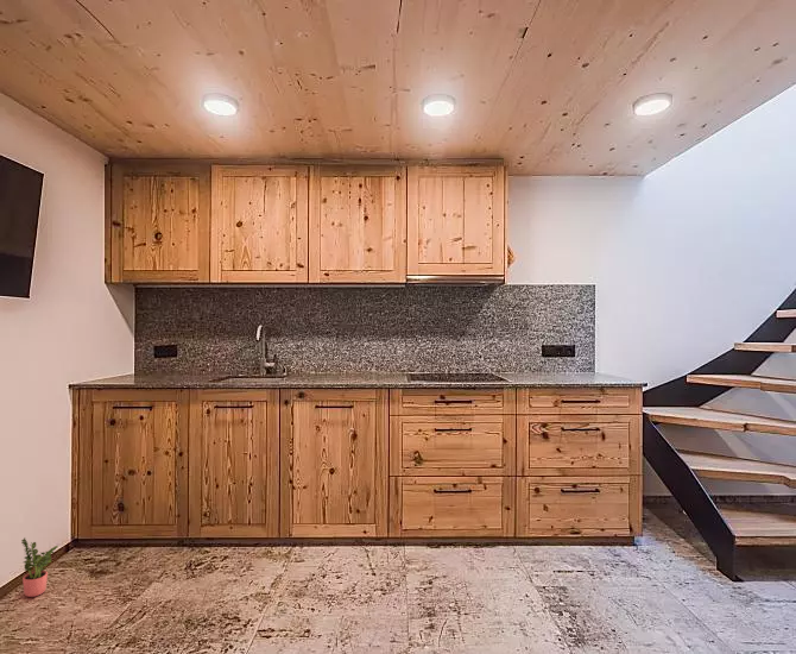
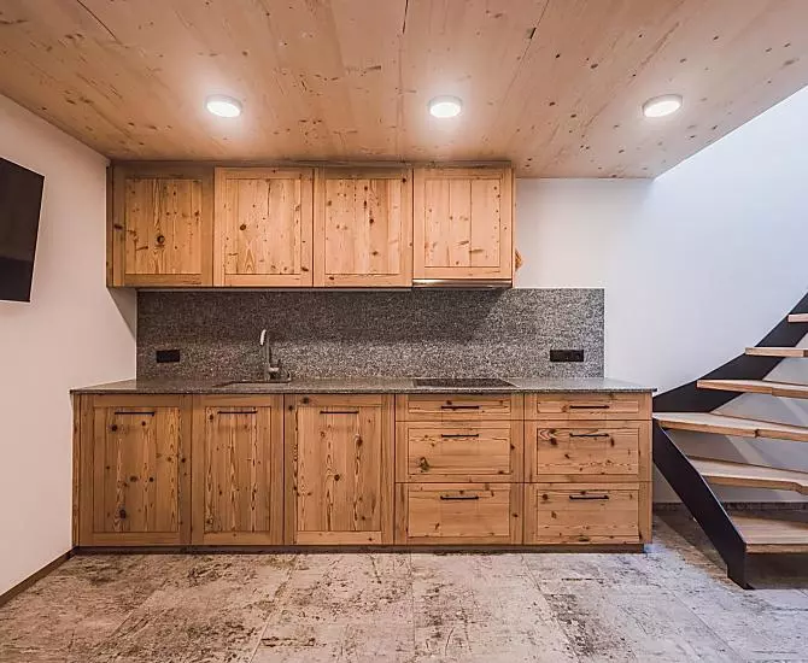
- potted plant [20,536,58,598]
